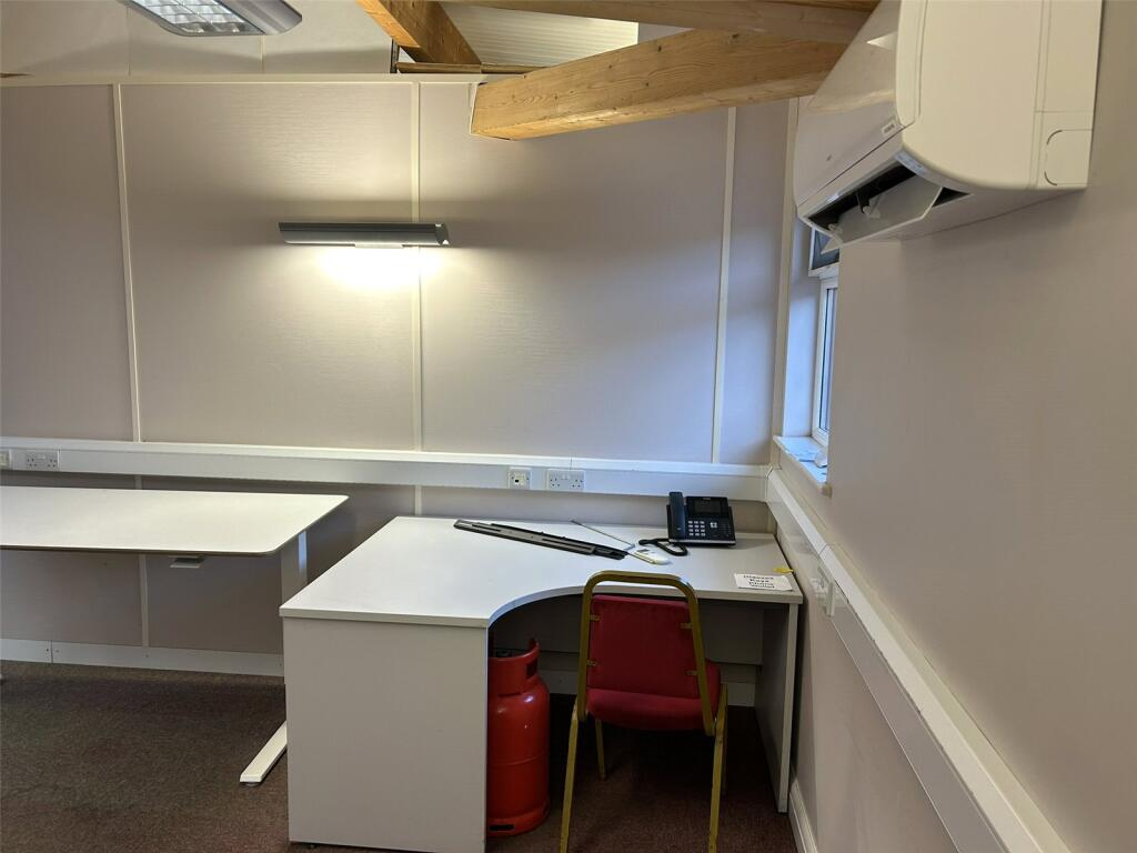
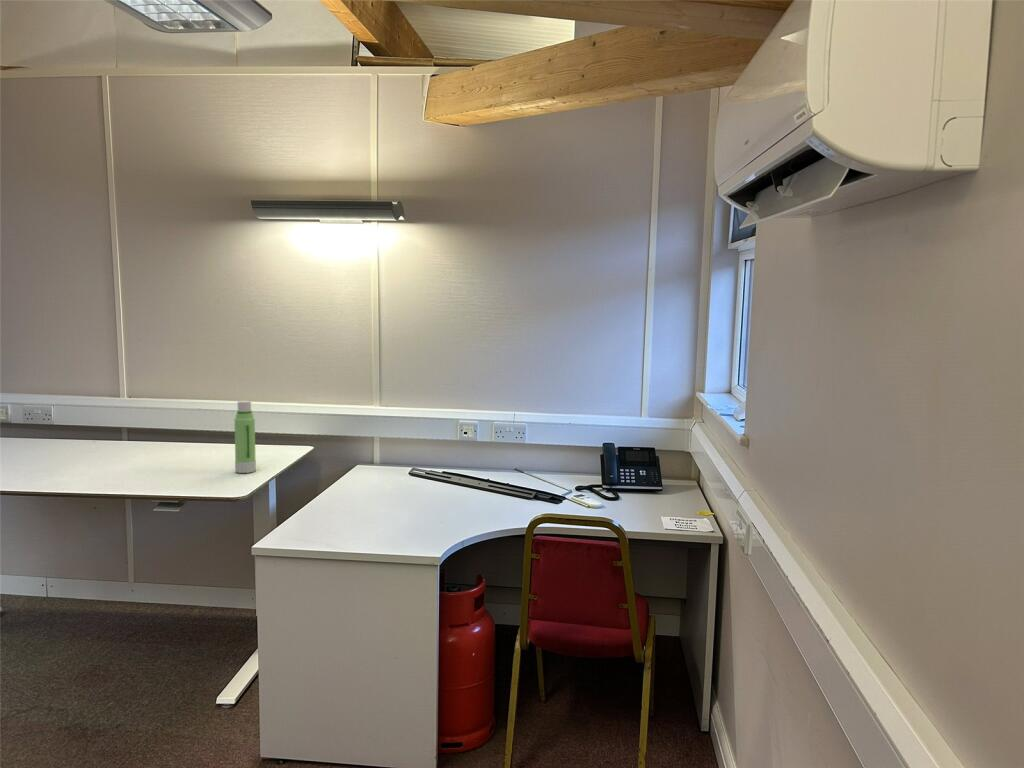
+ water bottle [233,400,257,474]
